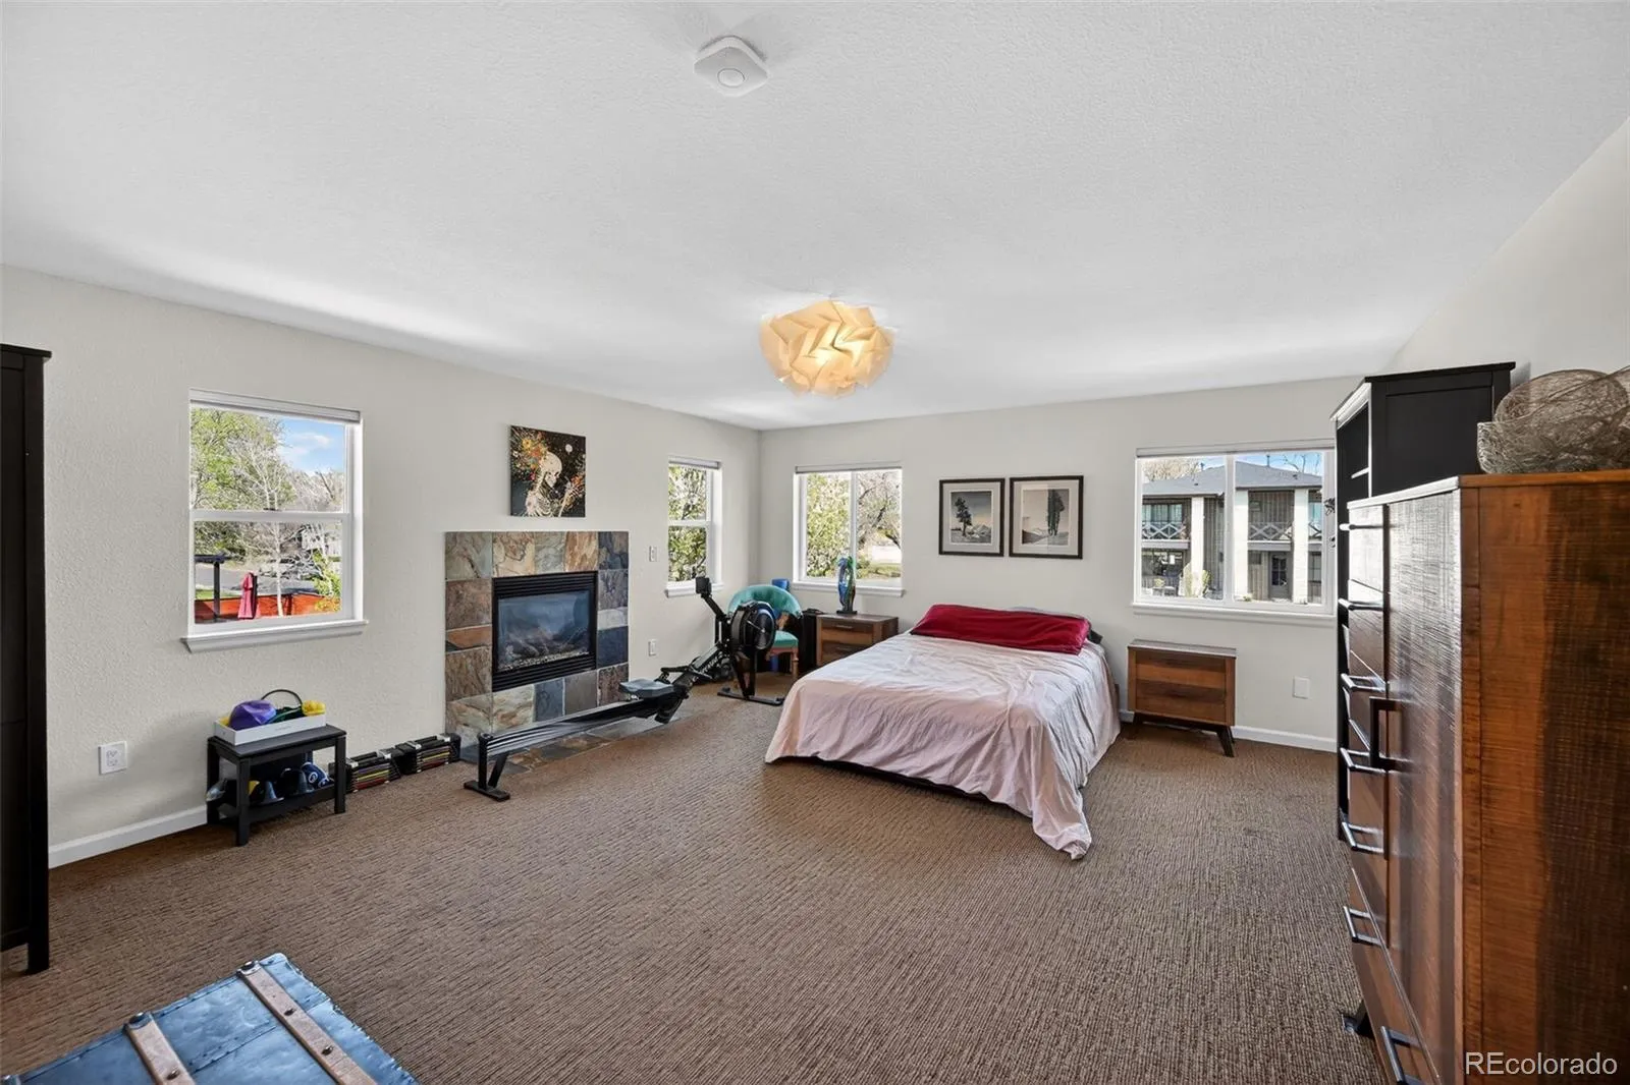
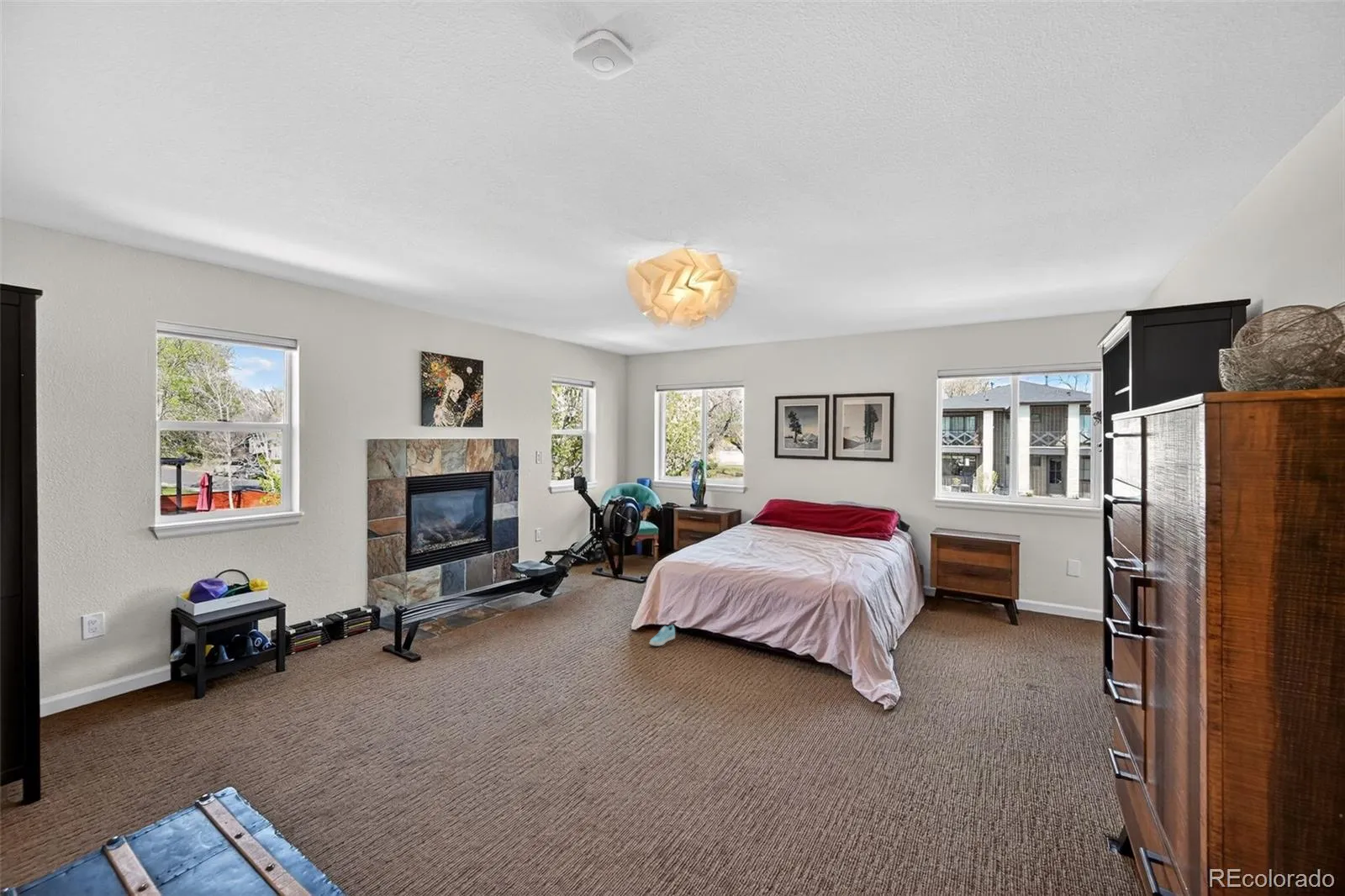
+ sneaker [649,625,676,646]
